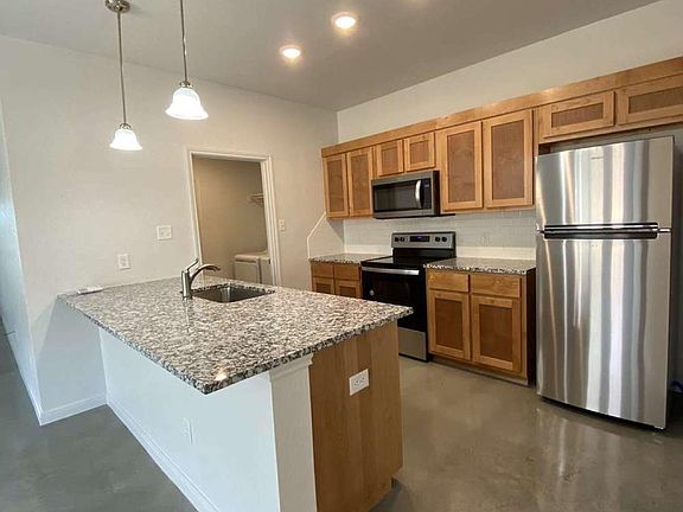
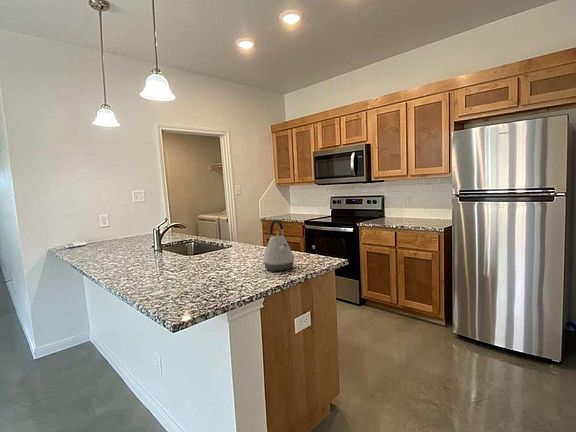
+ kettle [262,219,295,272]
